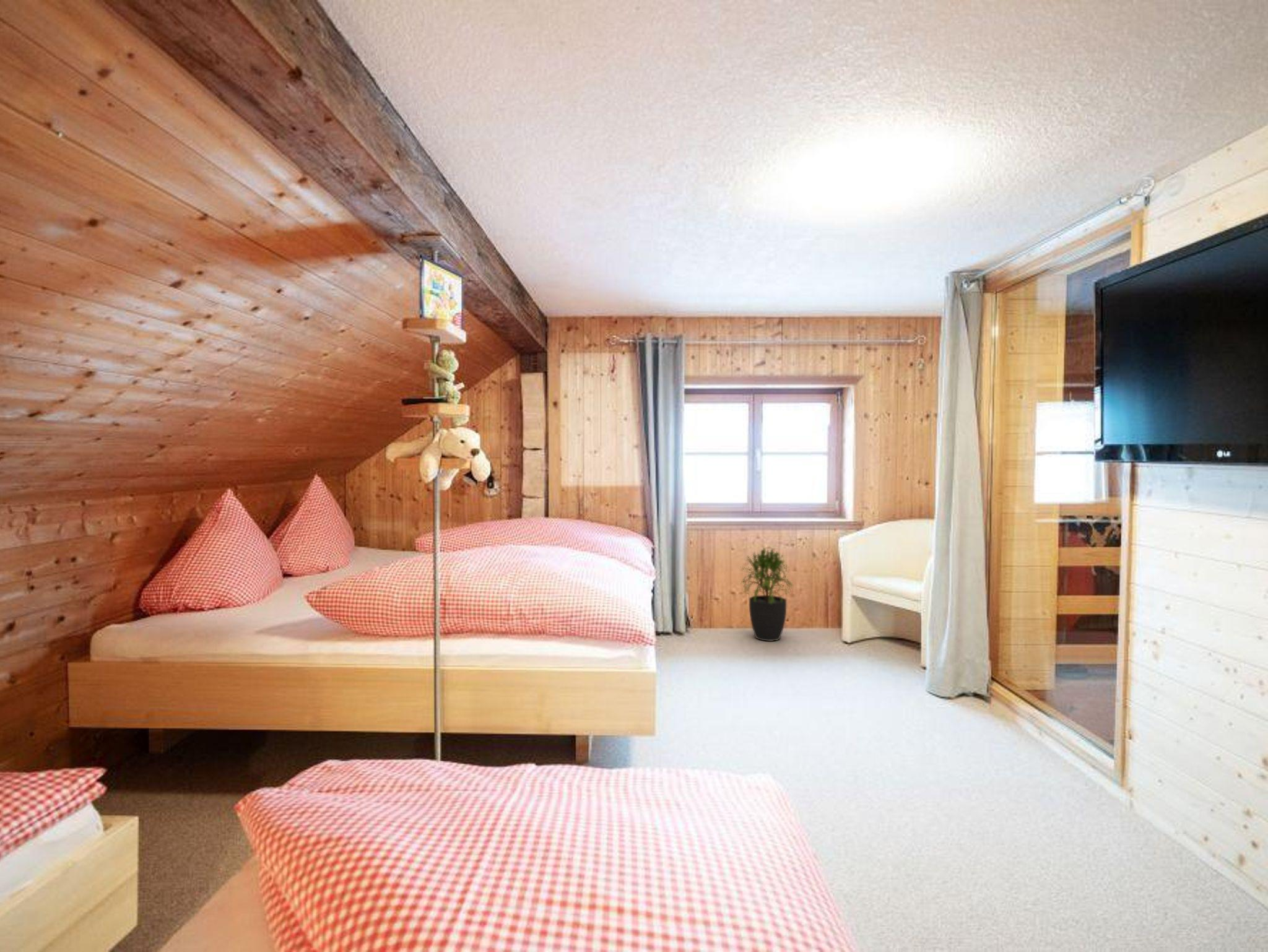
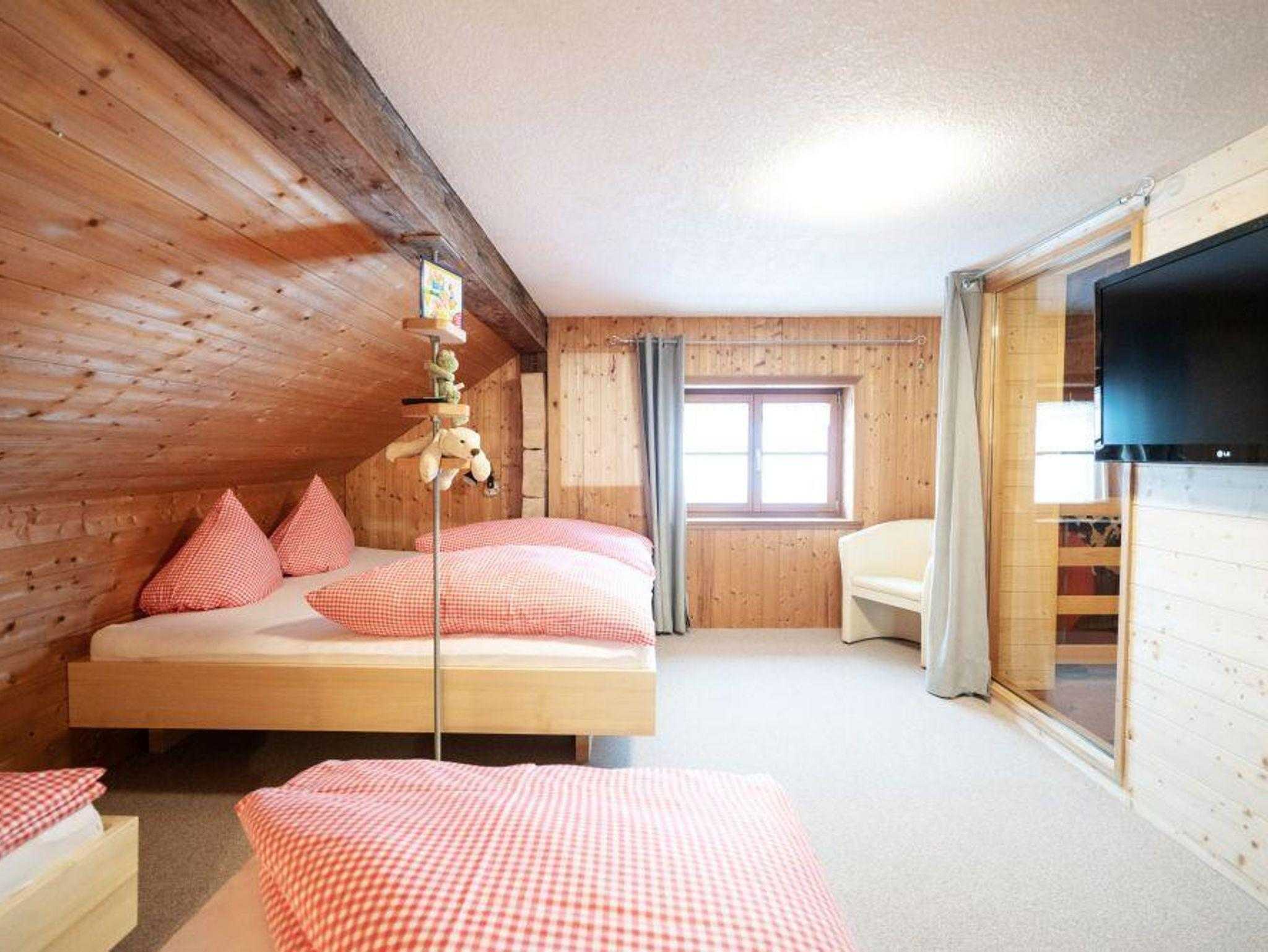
- potted plant [740,547,794,642]
